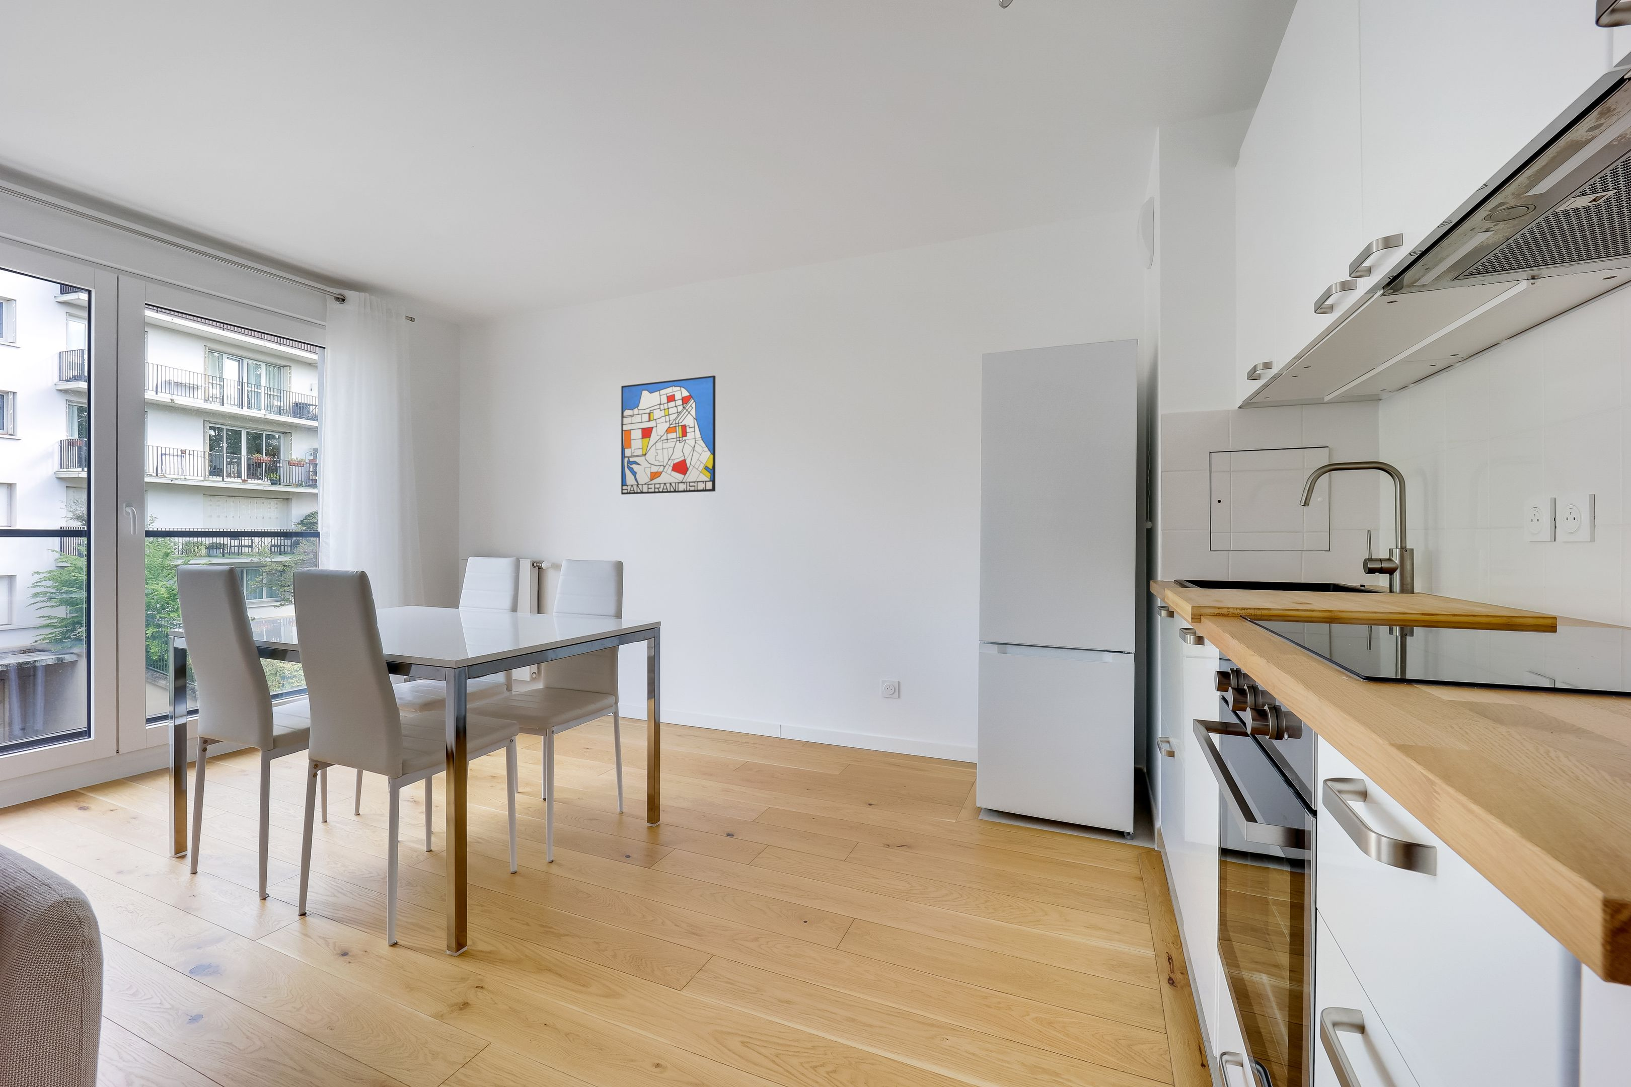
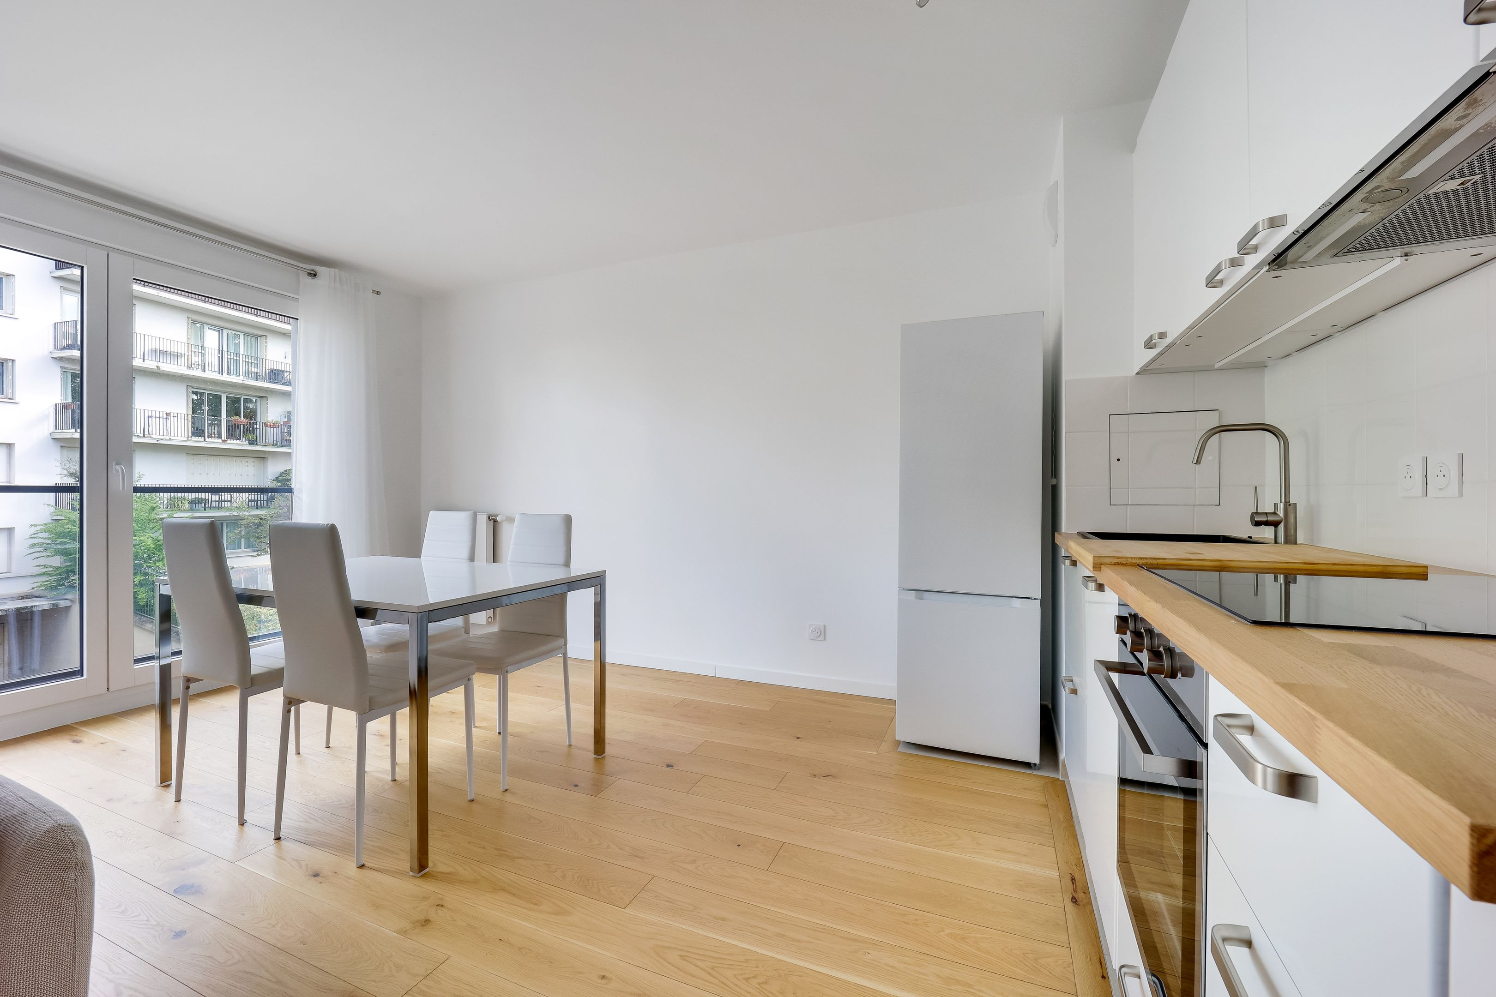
- wall art [620,375,716,495]
